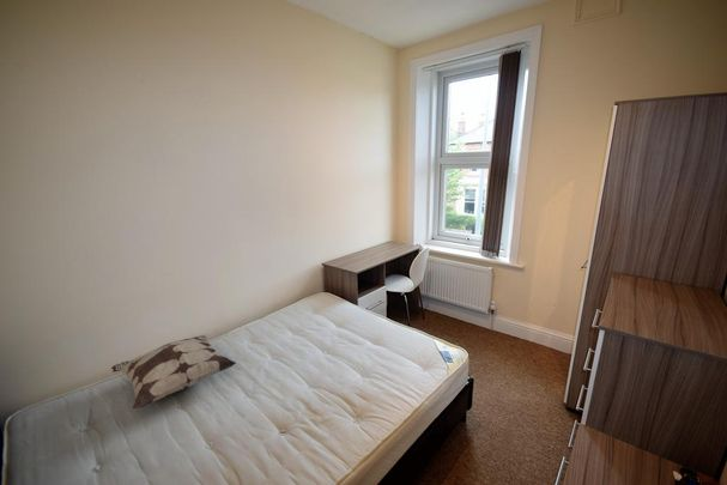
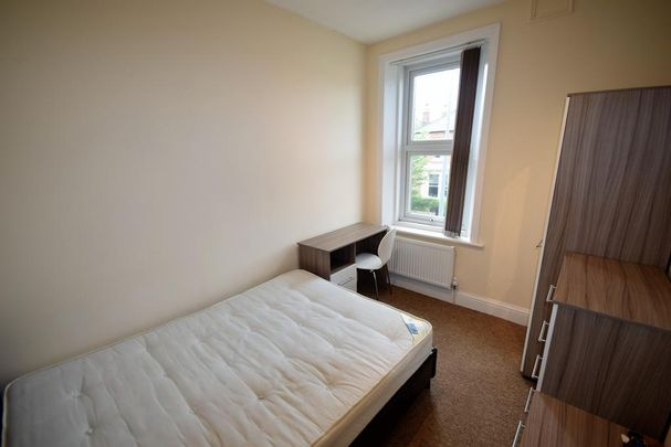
- decorative pillow [110,334,237,410]
